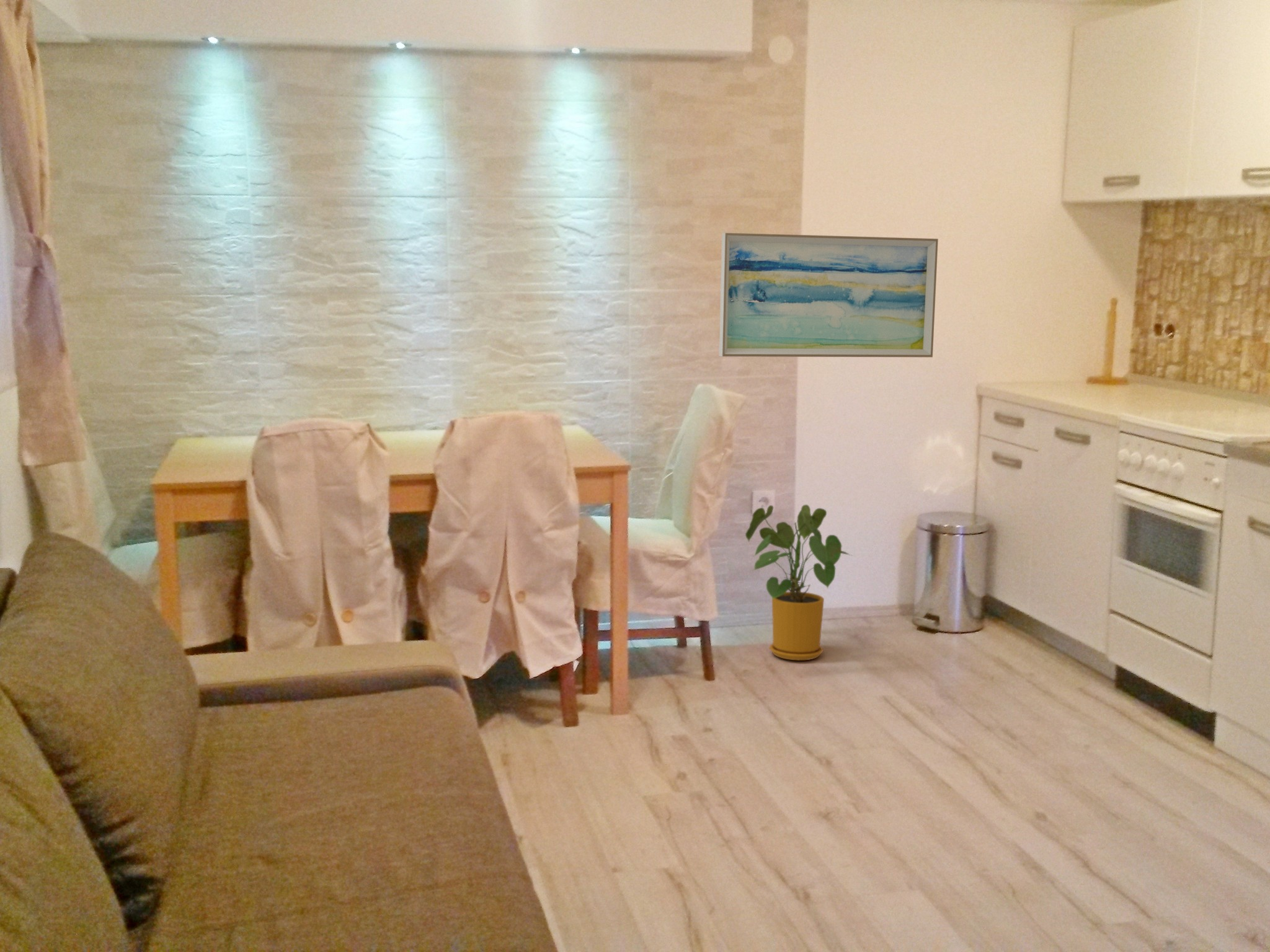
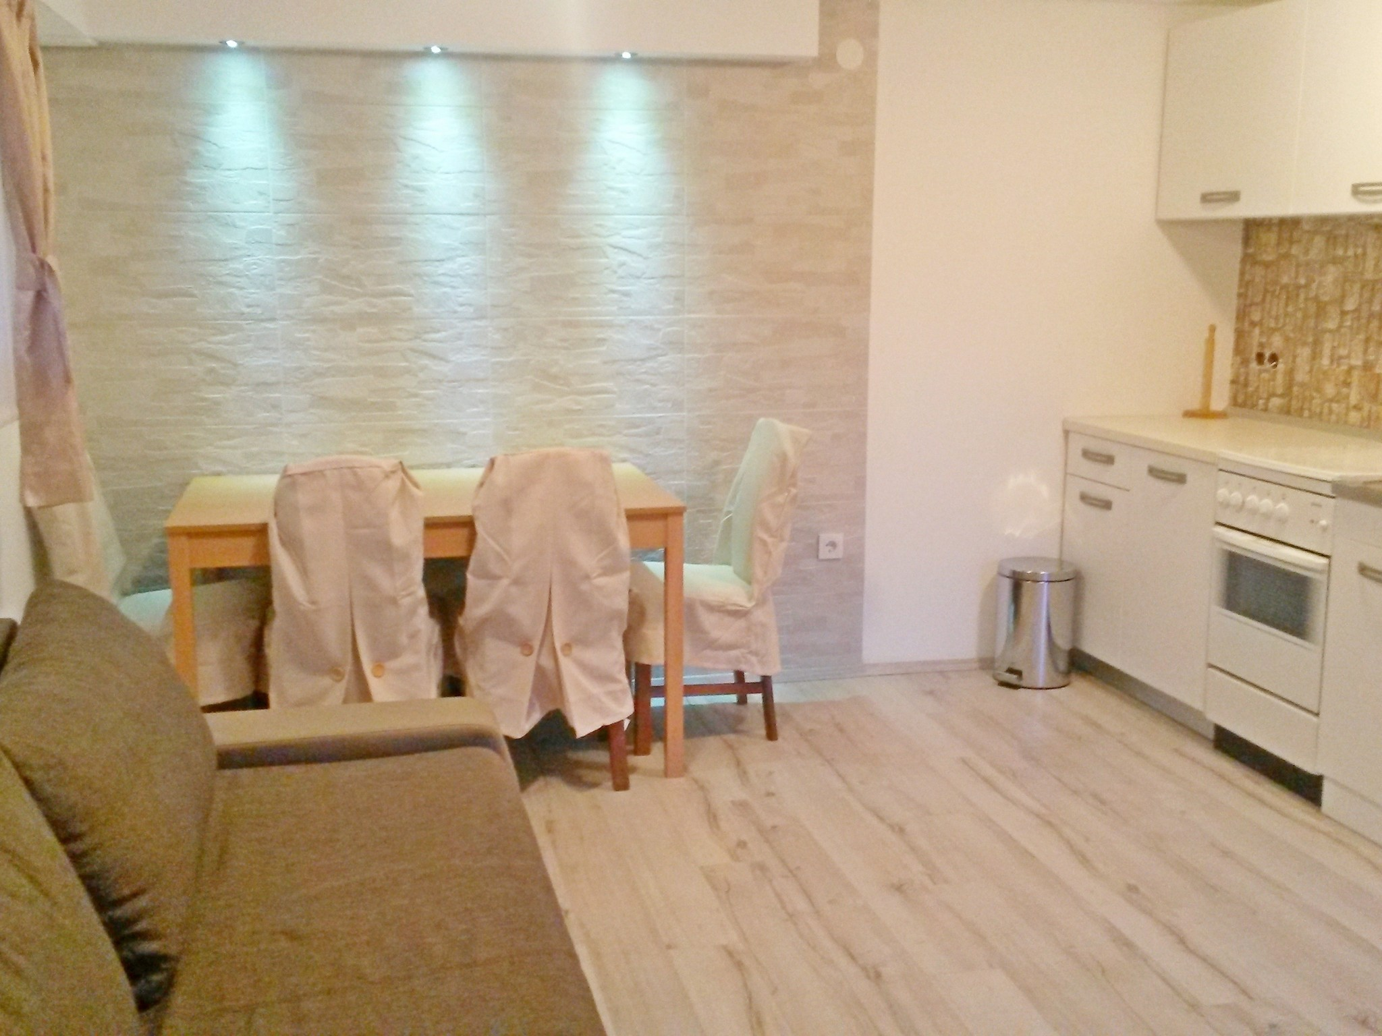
- wall art [719,232,939,358]
- house plant [745,504,855,661]
